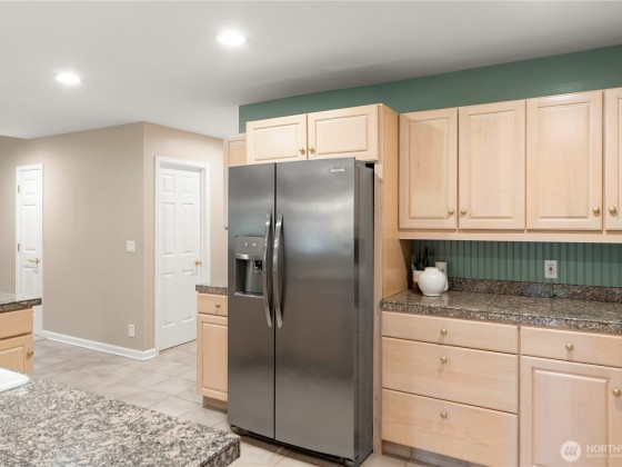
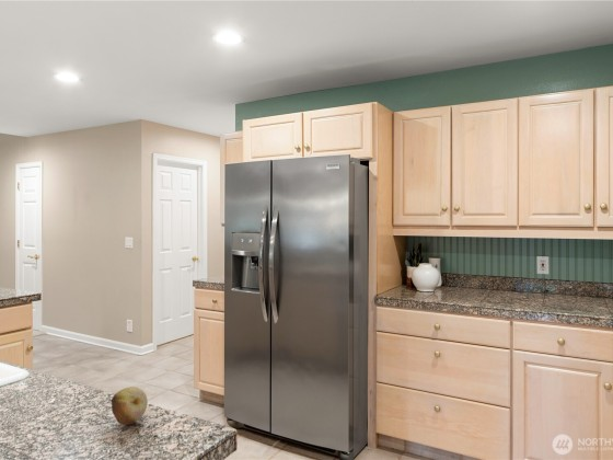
+ fruit [111,386,149,426]
